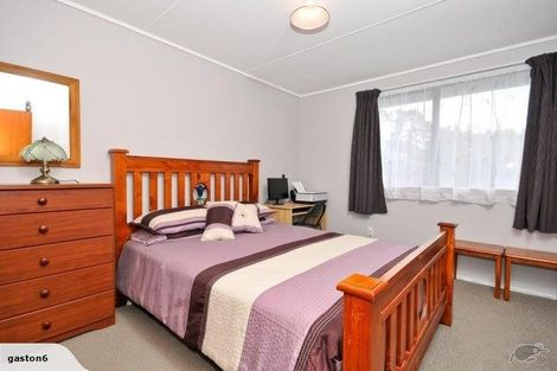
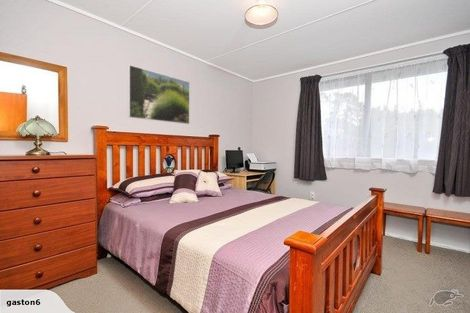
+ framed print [127,64,191,125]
